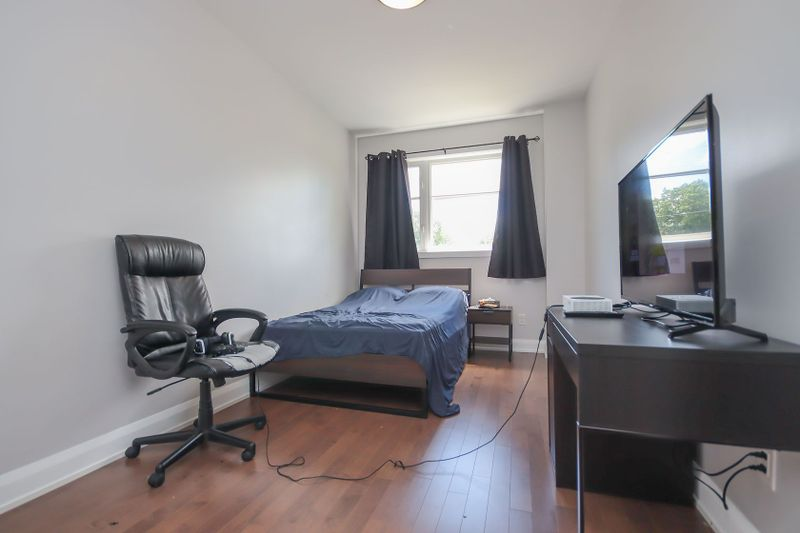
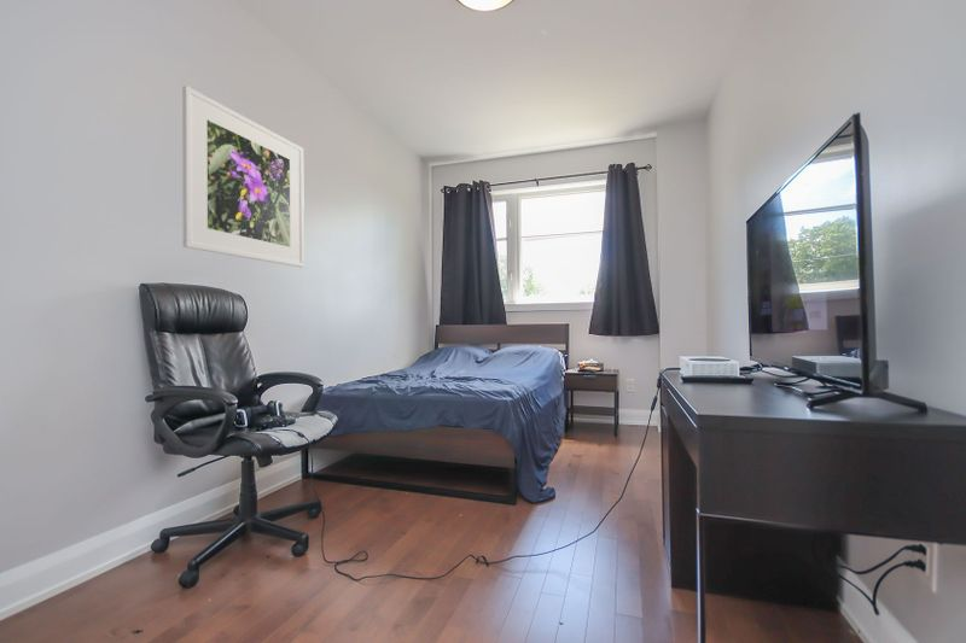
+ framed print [181,84,305,269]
